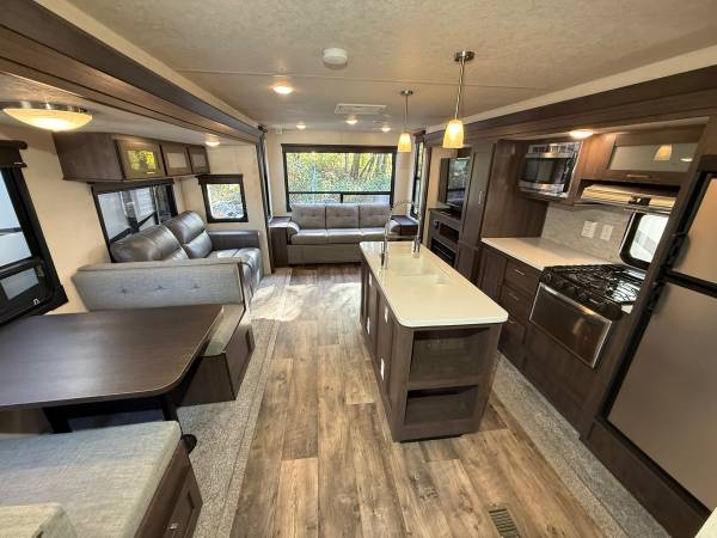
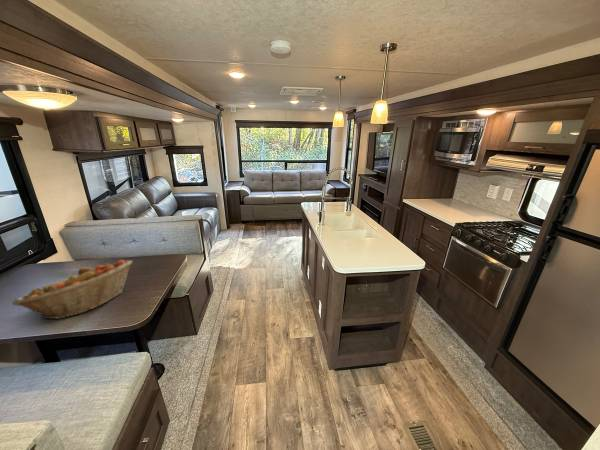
+ fruit basket [11,259,133,320]
